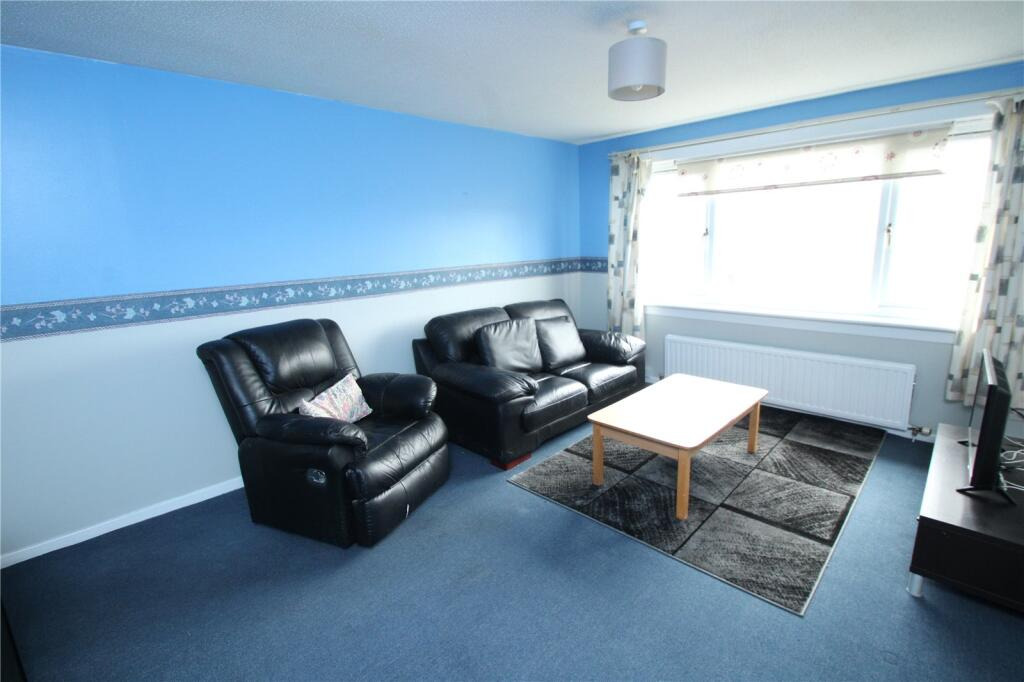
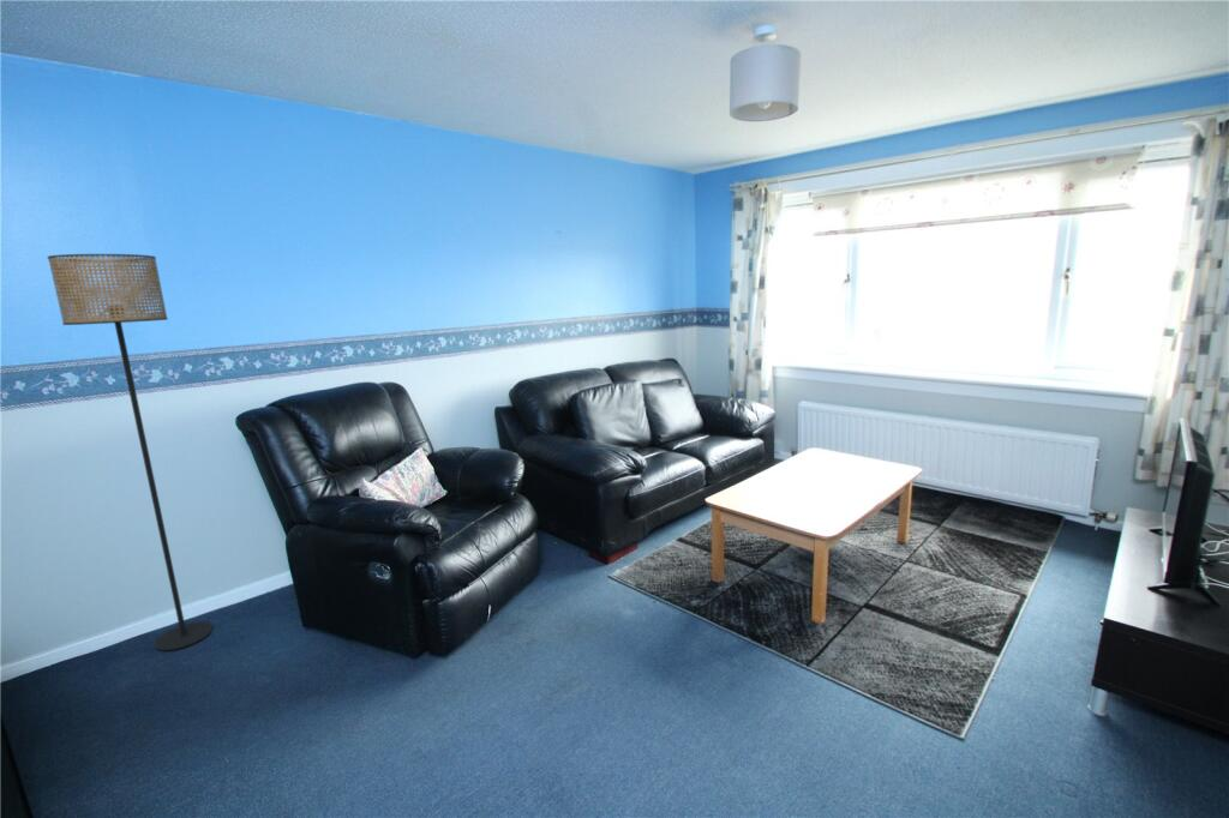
+ floor lamp [47,253,214,651]
